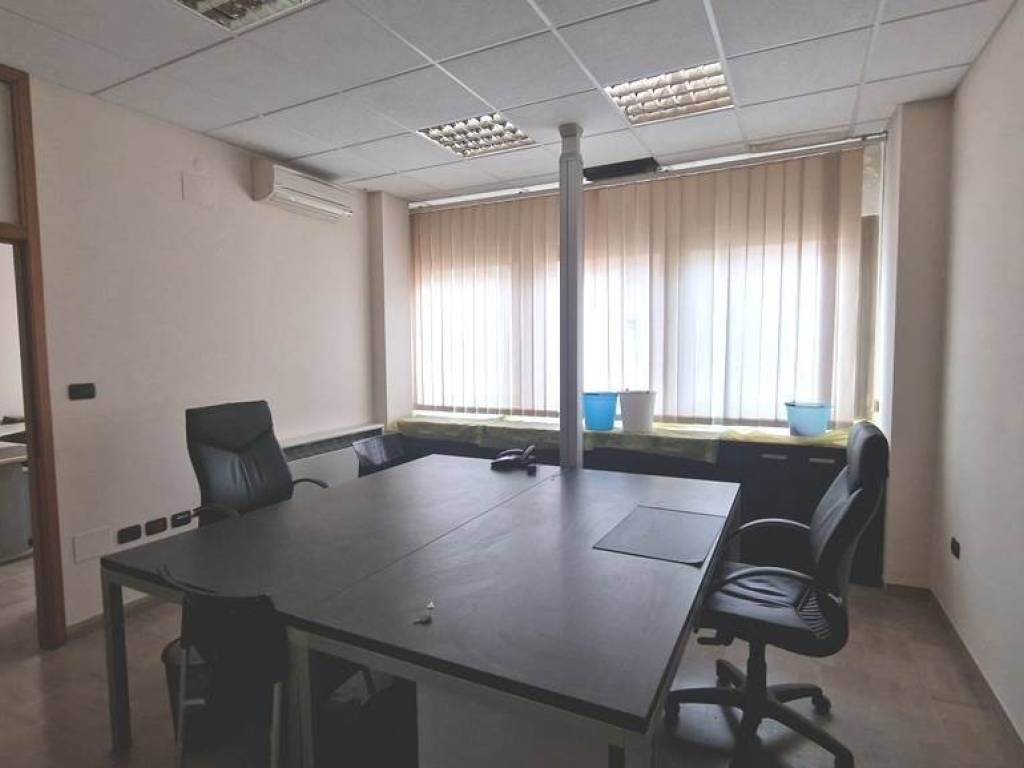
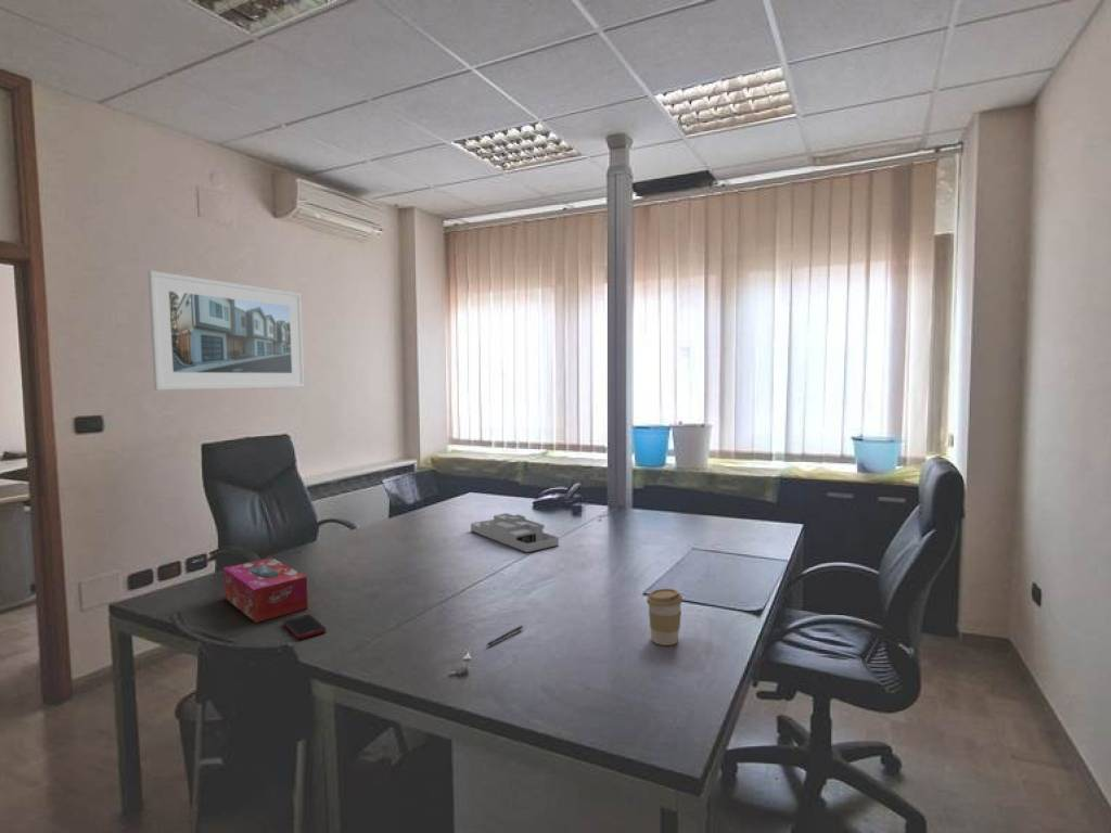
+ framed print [146,270,306,392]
+ desk organizer [470,512,560,553]
+ coffee cup [646,588,684,646]
+ tissue box [222,556,309,624]
+ cell phone [282,613,327,640]
+ pen [486,625,524,646]
